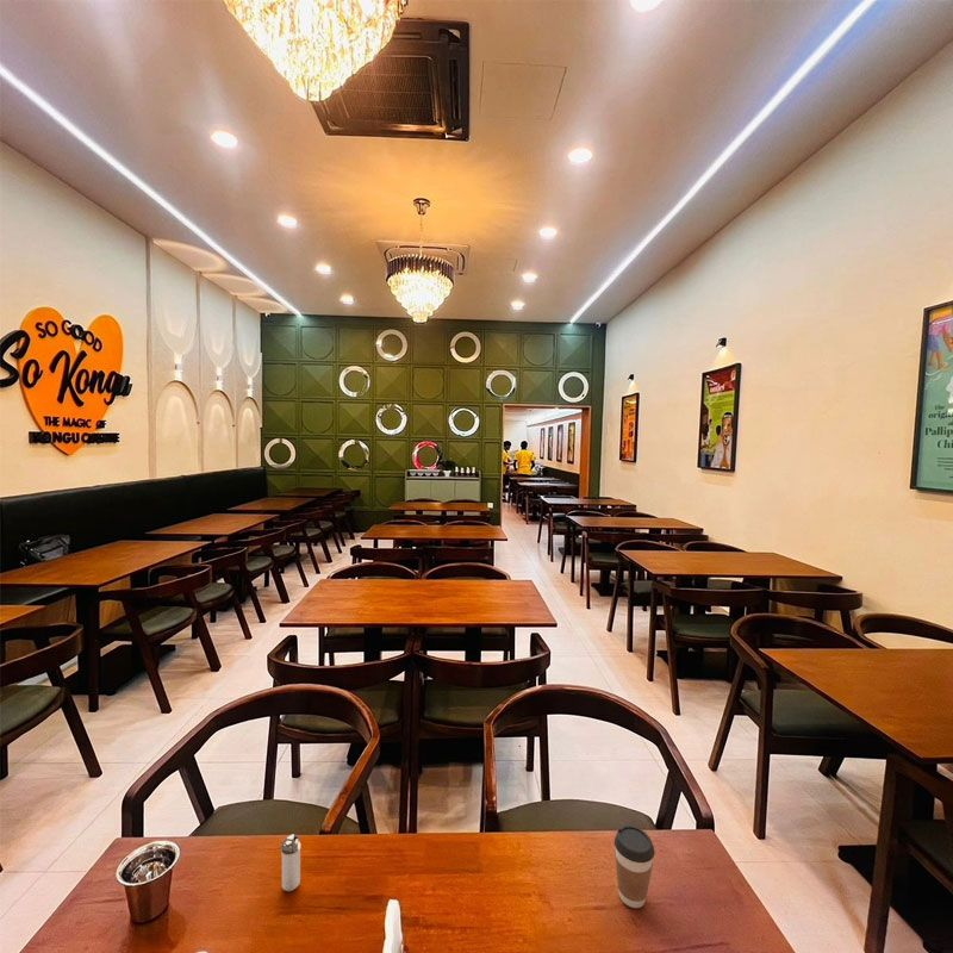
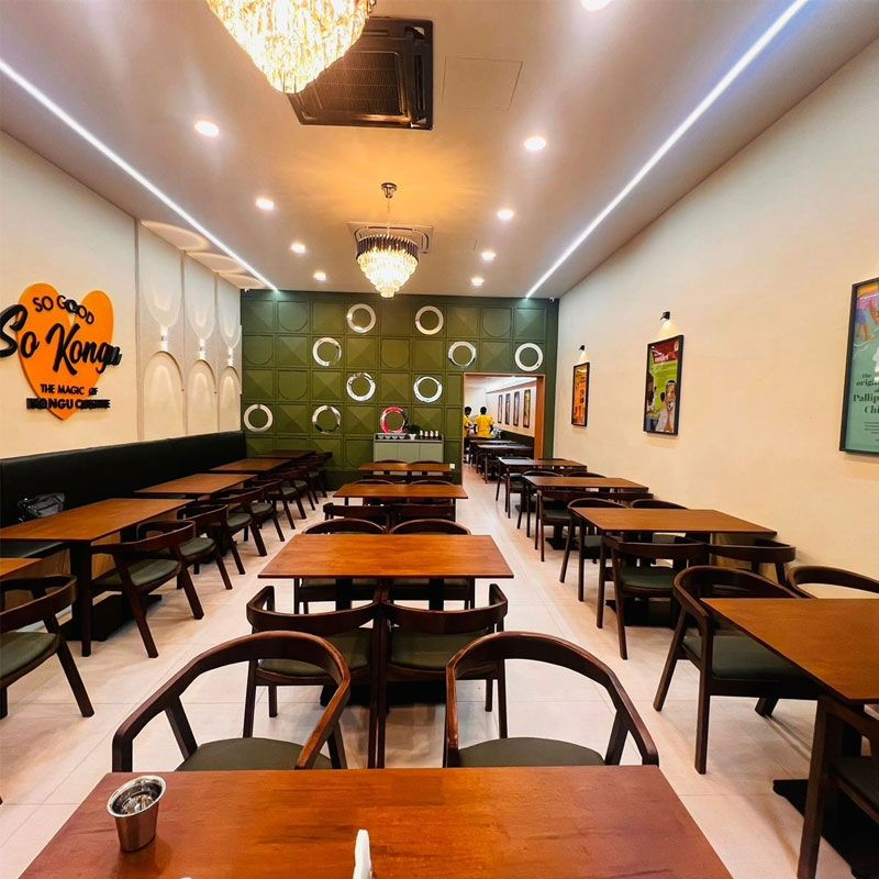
- shaker [280,833,301,892]
- coffee cup [613,824,656,909]
